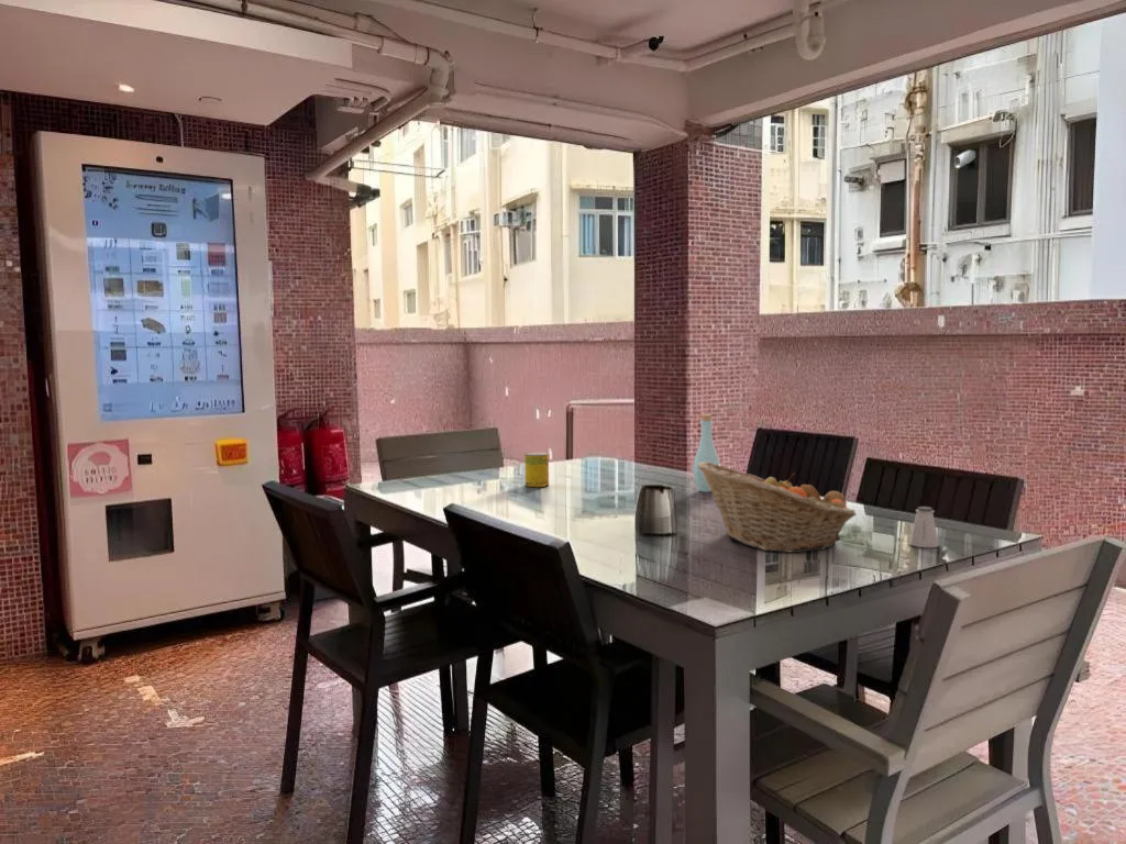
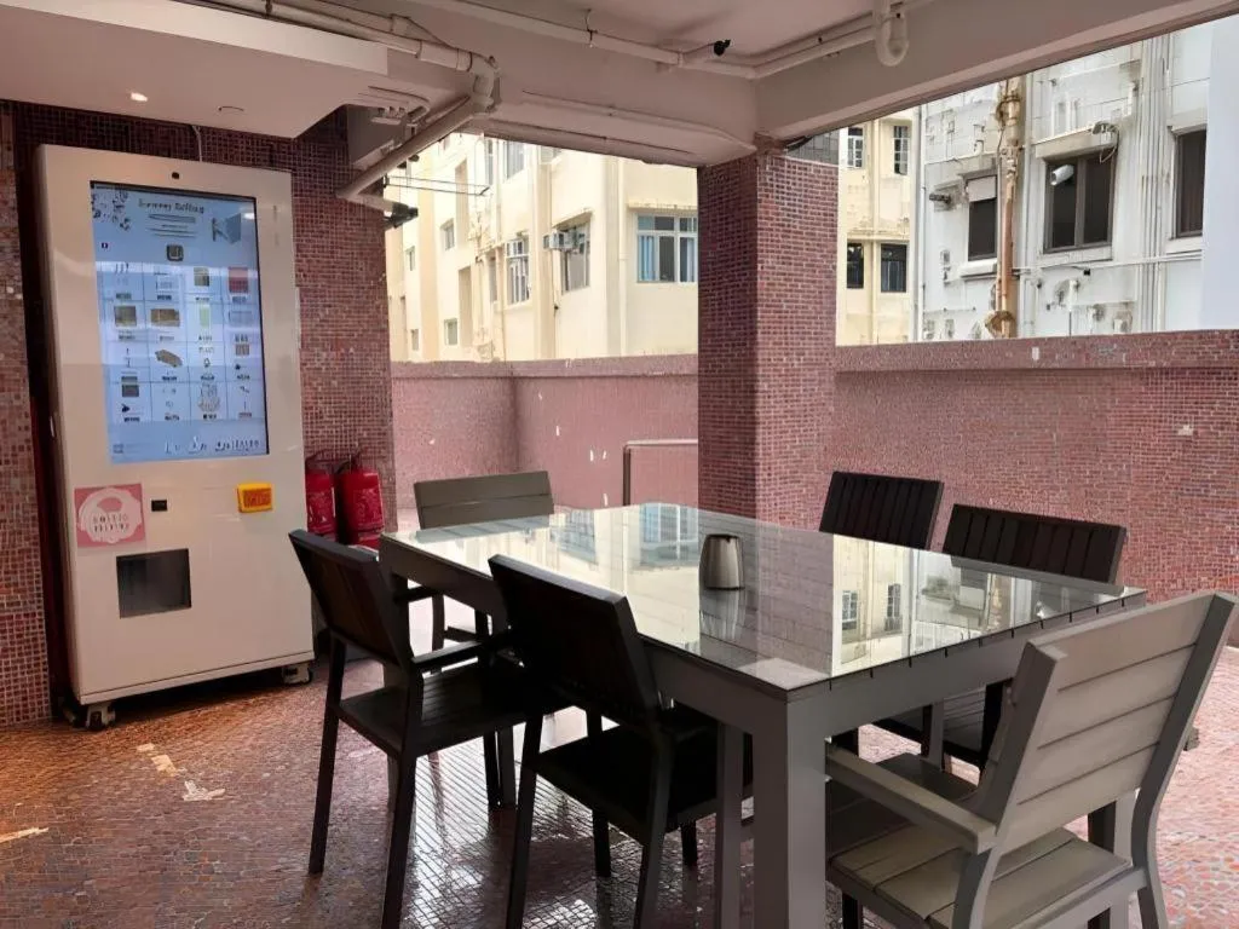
- saltshaker [908,506,940,548]
- beverage can [523,452,550,488]
- fruit basket [697,462,858,554]
- bottle [692,413,721,493]
